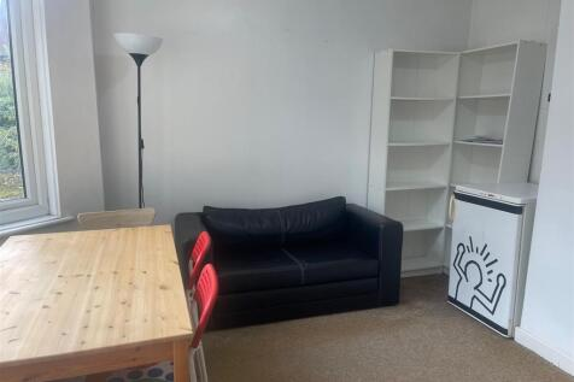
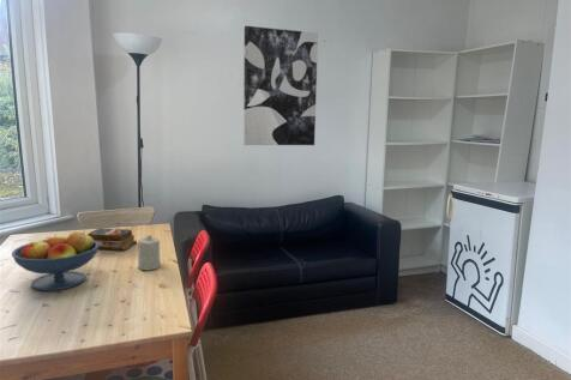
+ wall art [242,25,319,146]
+ candle [137,234,162,271]
+ fruit bowl [11,229,100,291]
+ book [86,227,138,252]
